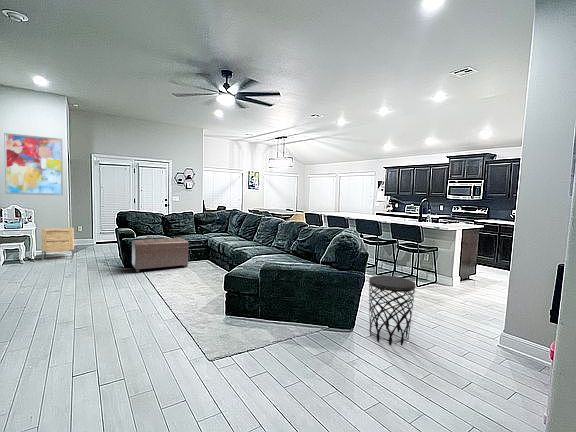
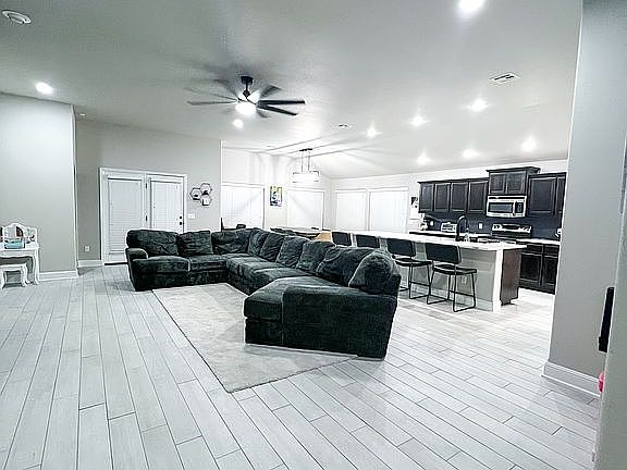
- wall art [3,132,64,196]
- ottoman [131,237,190,273]
- nightstand [40,227,75,262]
- side table [368,275,416,346]
